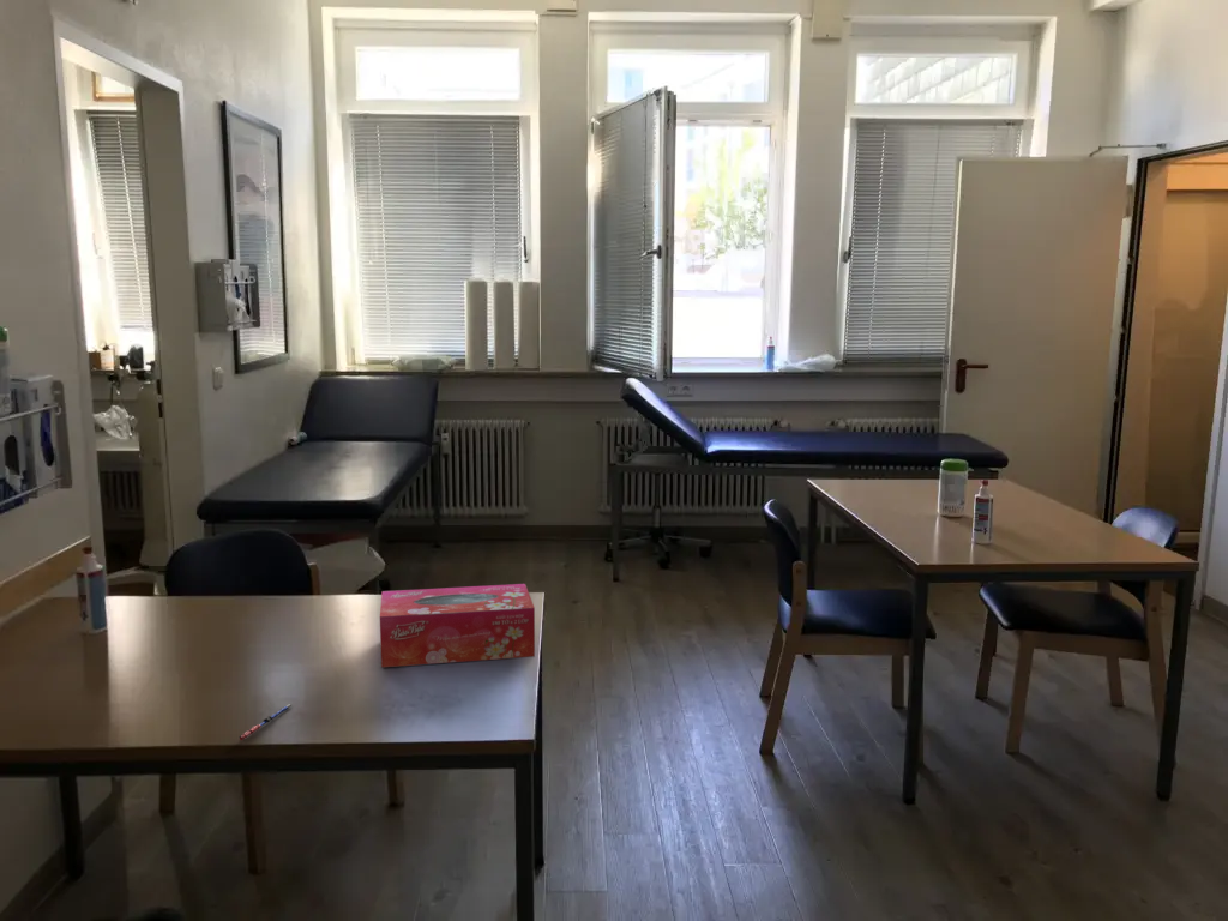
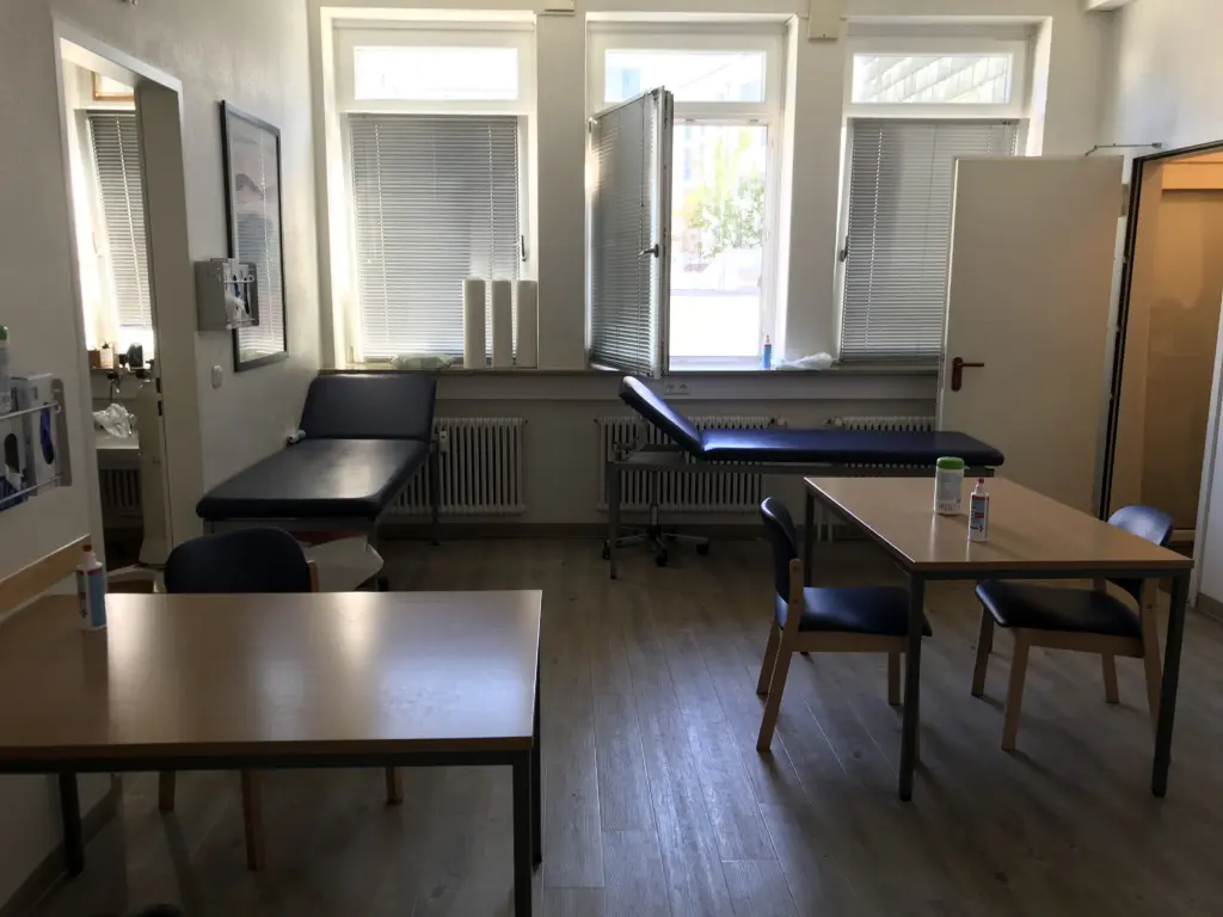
- tissue box [379,583,536,668]
- pen [237,703,293,741]
